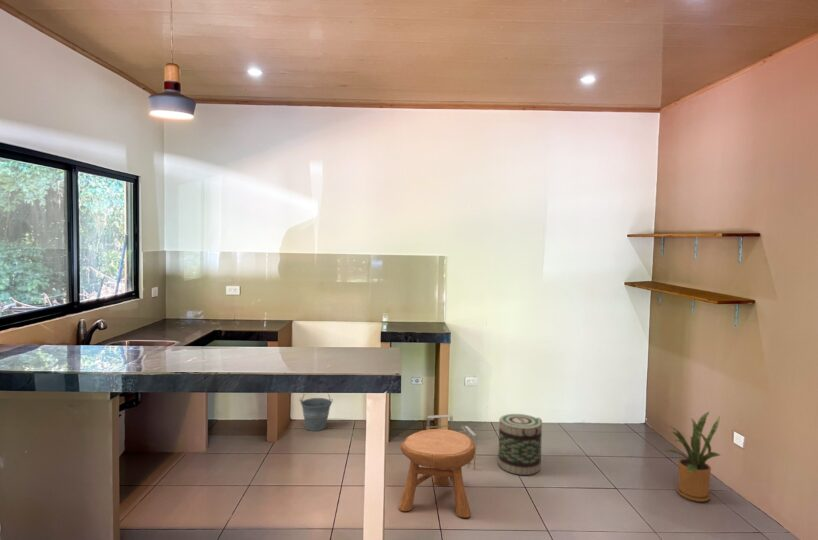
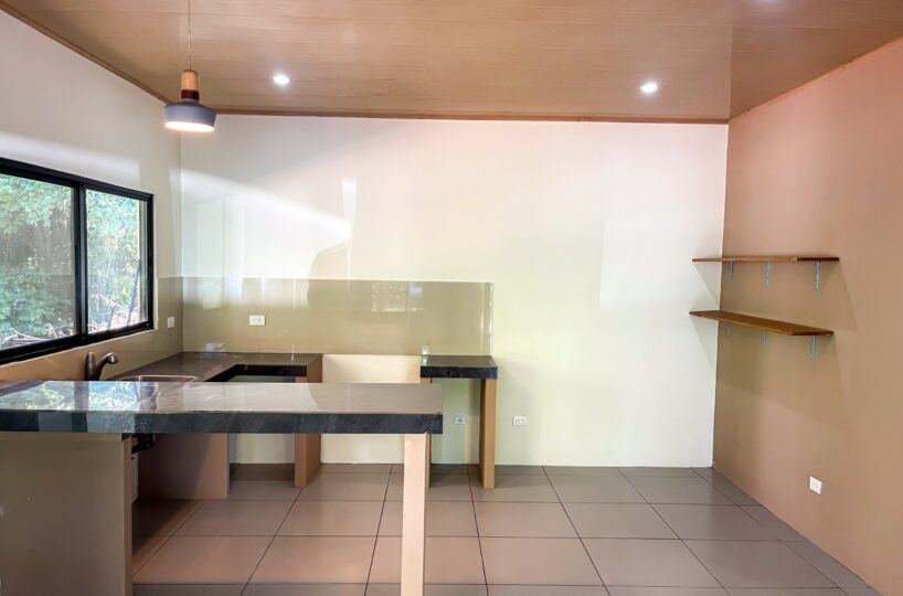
- bucket [299,393,334,432]
- stool [397,428,476,519]
- basket [497,413,543,476]
- table [425,413,478,470]
- house plant [663,410,721,503]
